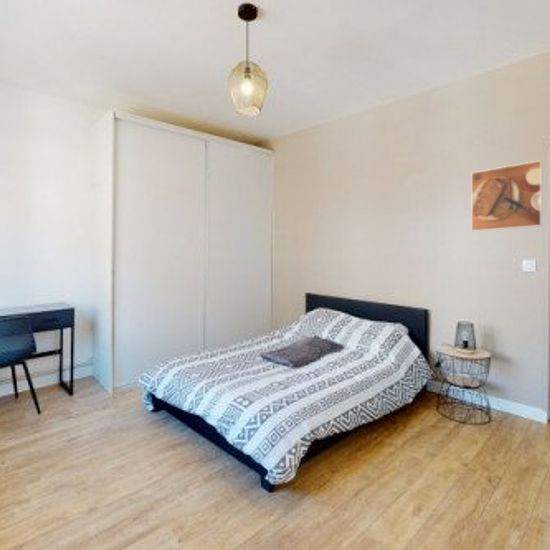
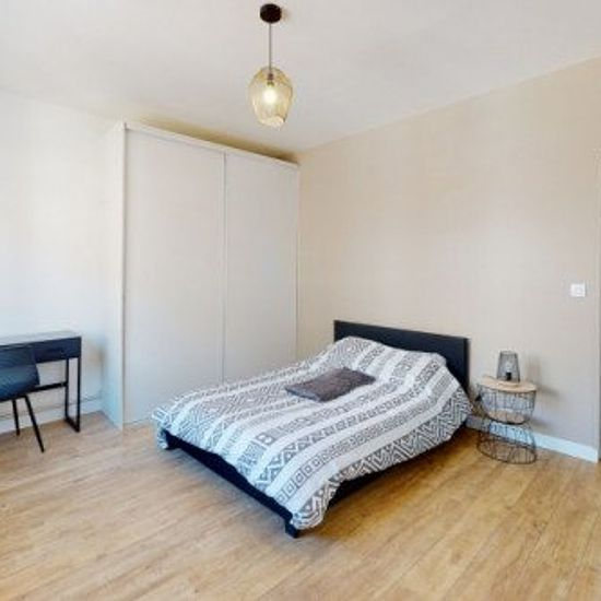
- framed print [470,159,543,232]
